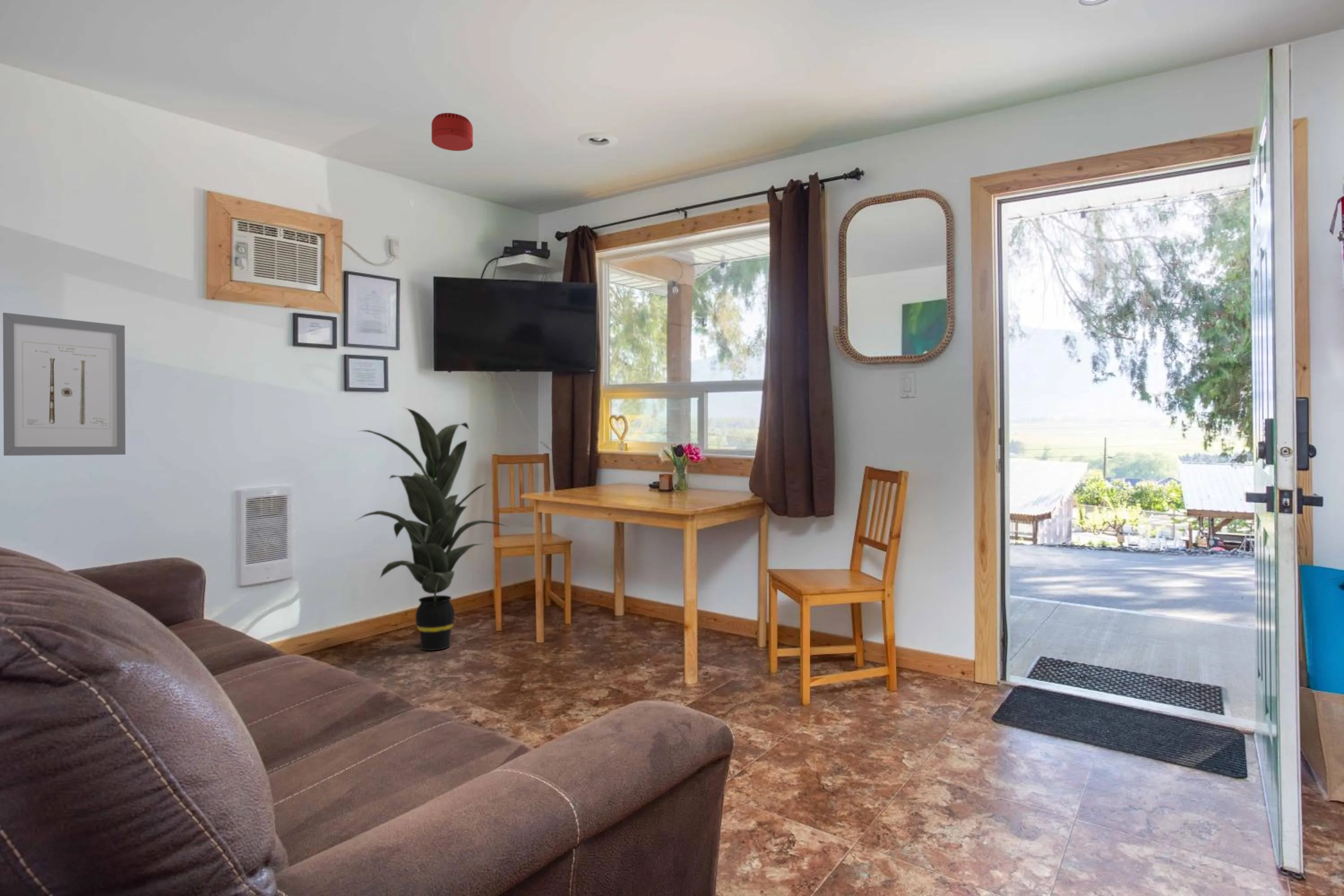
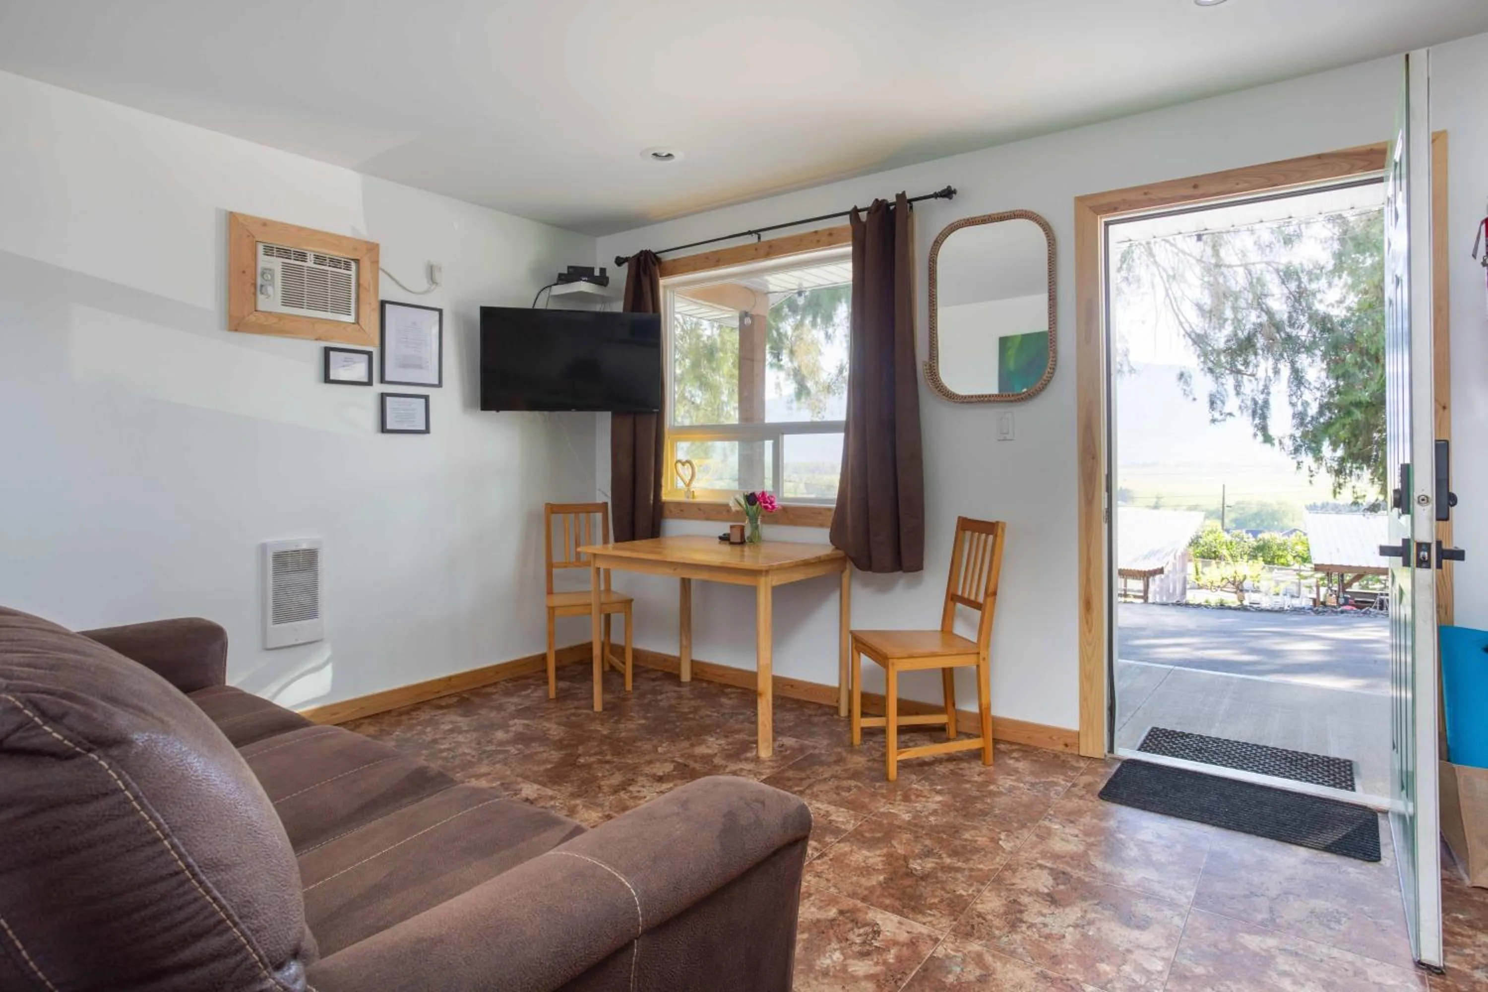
- wall art [2,312,126,456]
- smoke detector [431,112,474,151]
- indoor plant [354,407,509,651]
